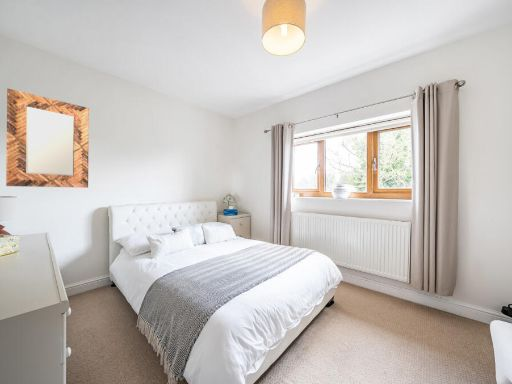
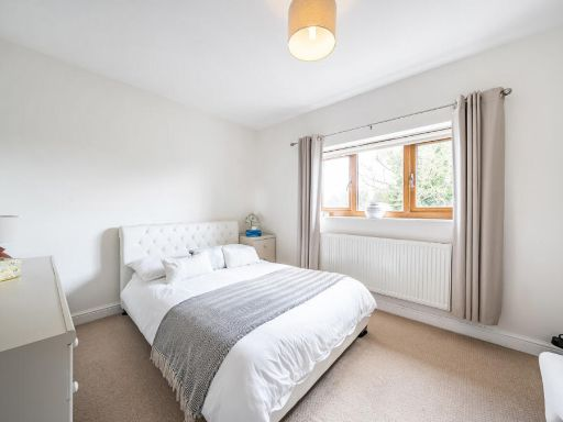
- home mirror [5,88,90,189]
